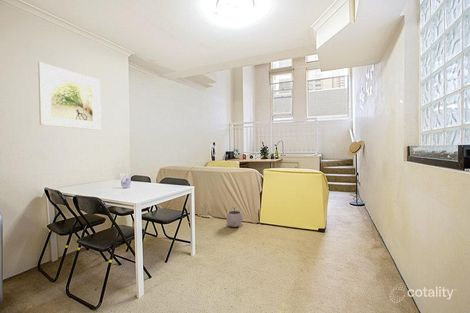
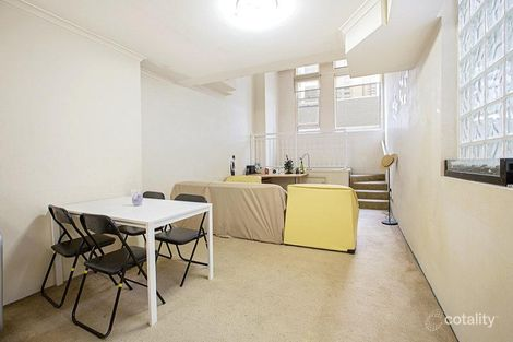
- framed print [37,61,102,131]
- plant pot [225,207,244,228]
